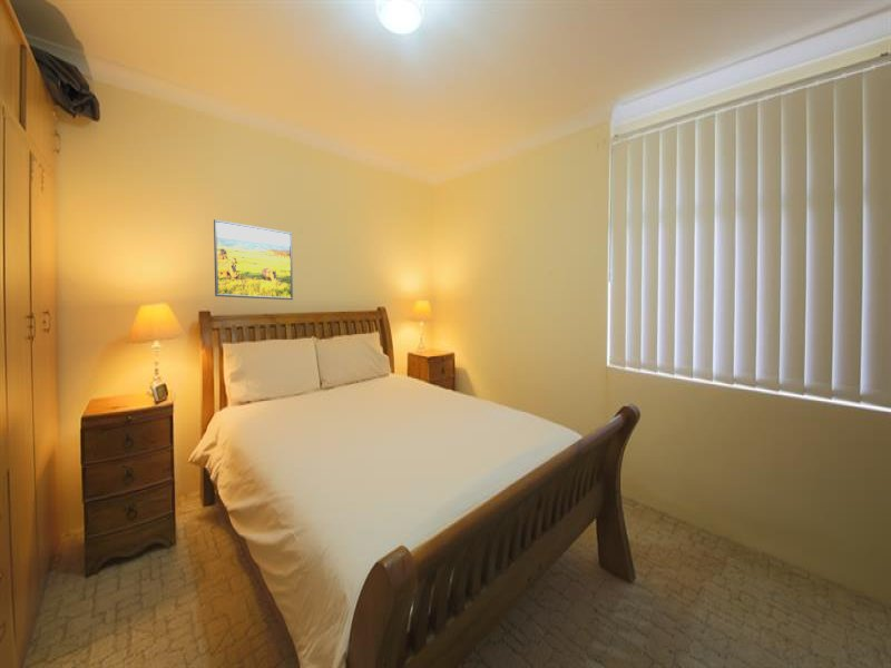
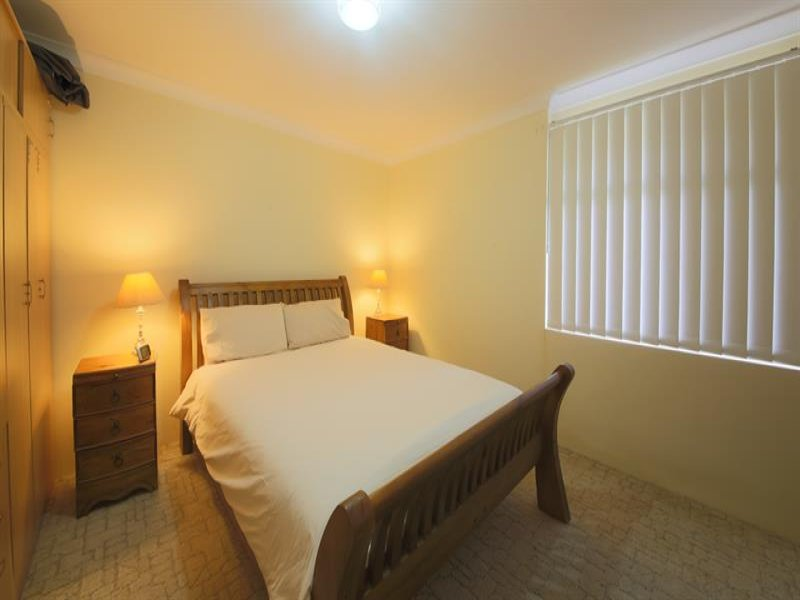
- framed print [213,218,294,301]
